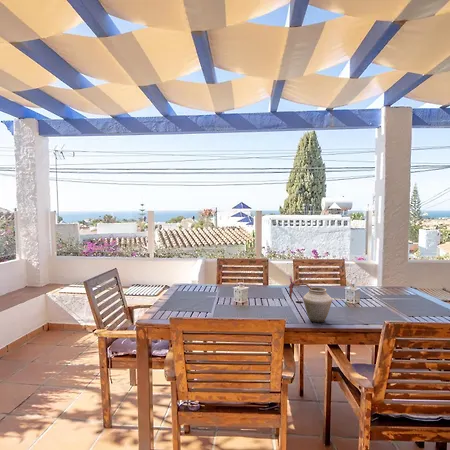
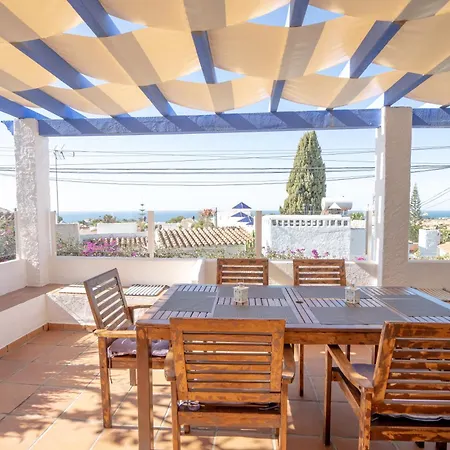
- vase [288,274,333,323]
